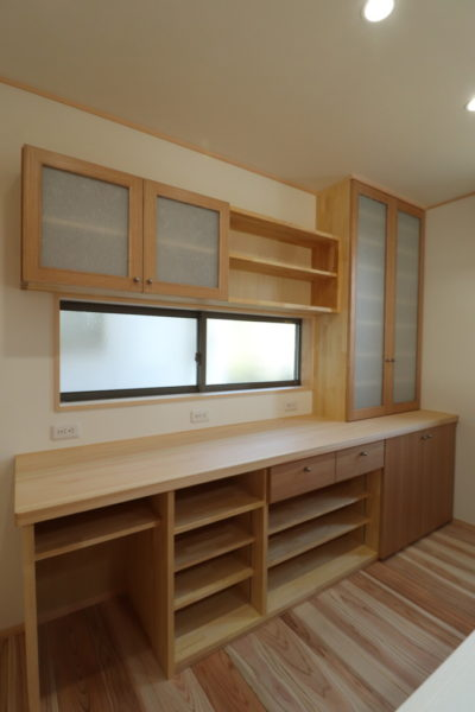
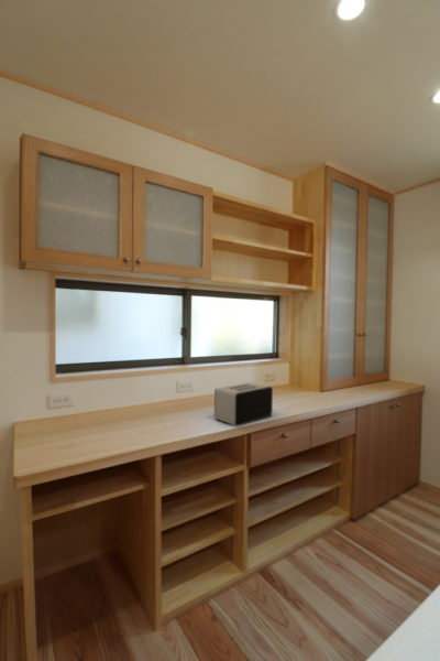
+ toaster [213,381,274,427]
